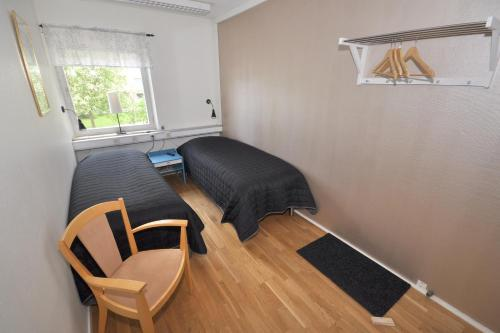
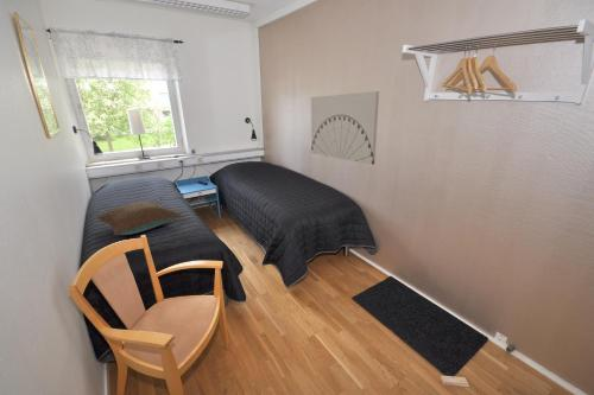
+ pillow [95,199,183,236]
+ wall art [310,90,380,166]
